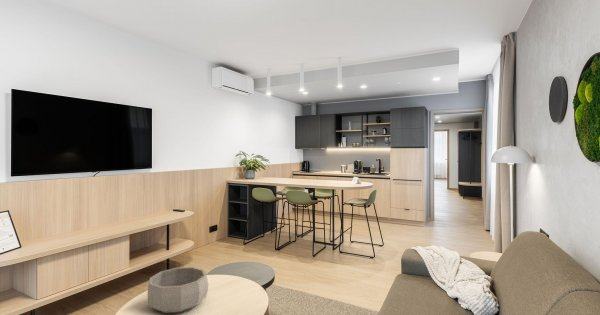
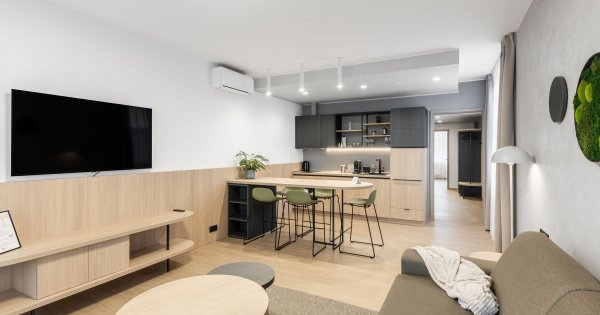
- decorative bowl [147,266,209,314]
